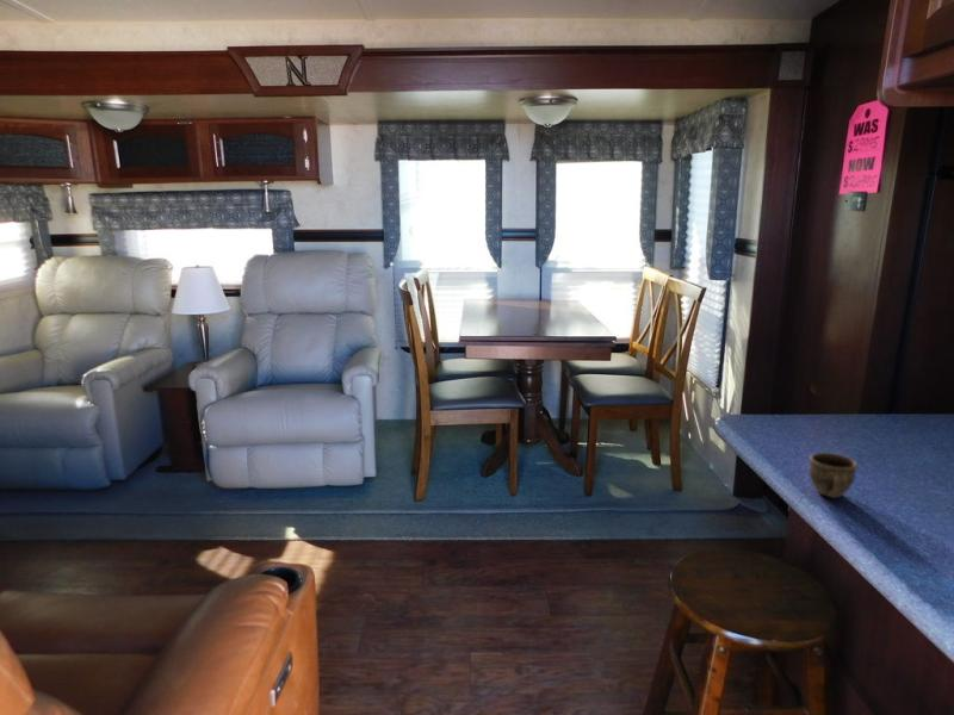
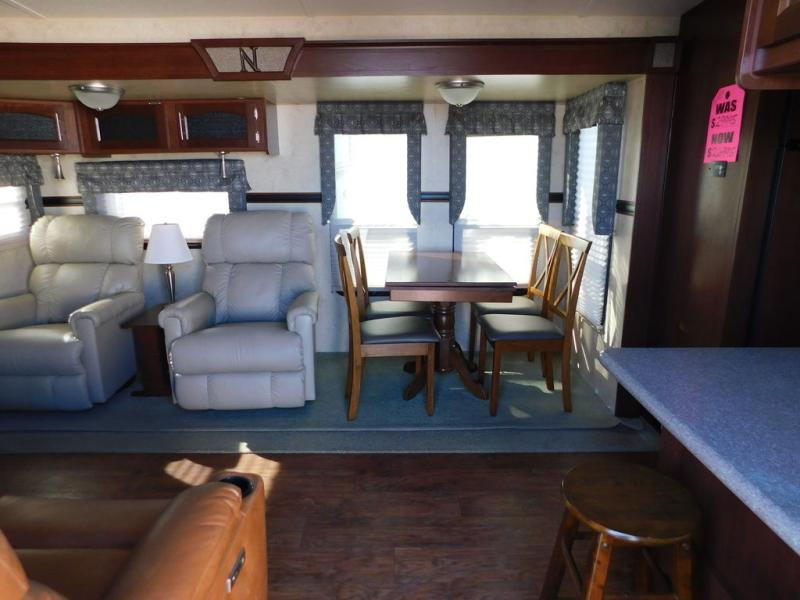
- cup [809,452,859,499]
